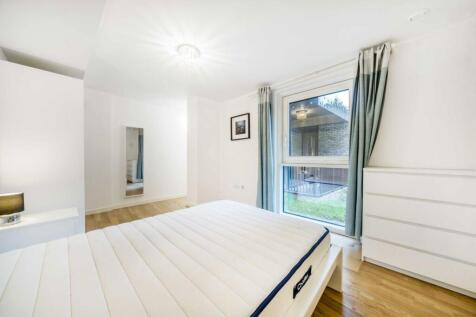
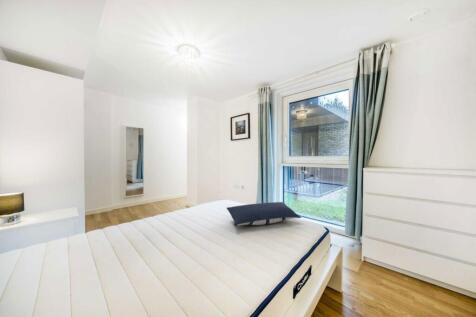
+ pillow [226,201,302,227]
